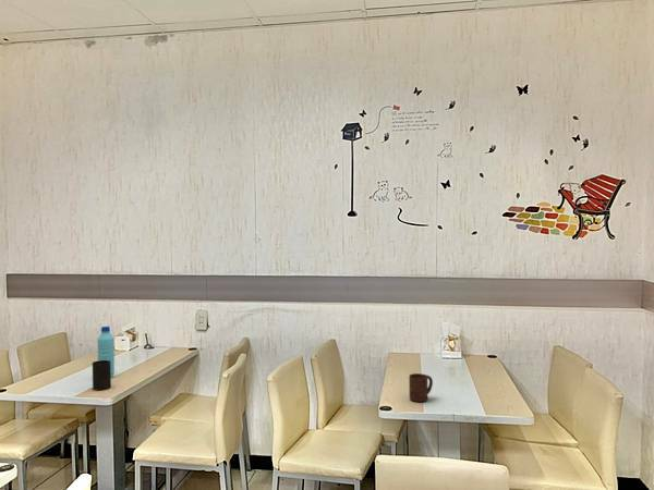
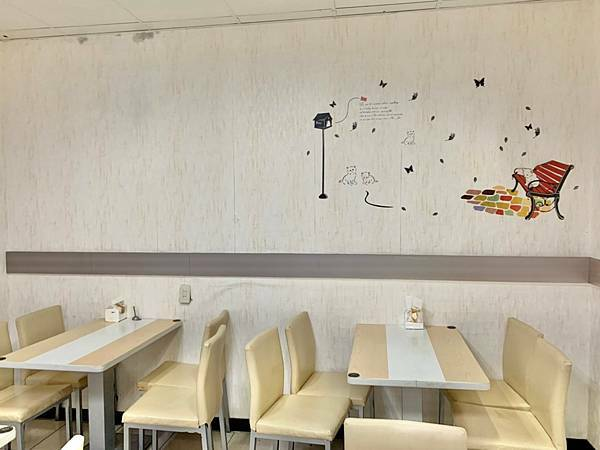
- water bottle [96,326,116,378]
- cup [92,360,112,391]
- cup [408,372,434,403]
